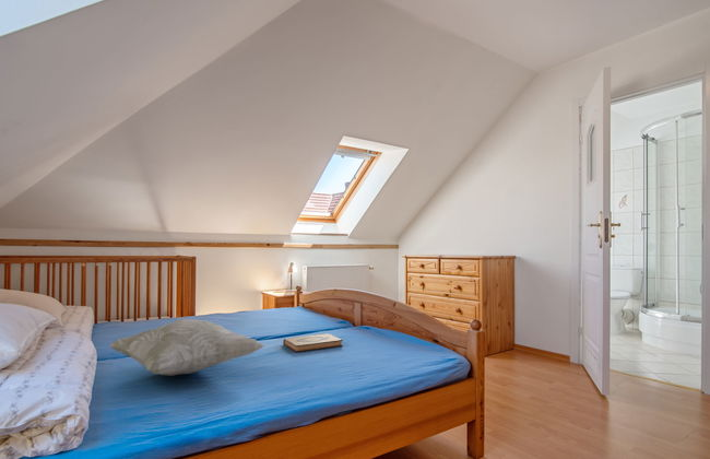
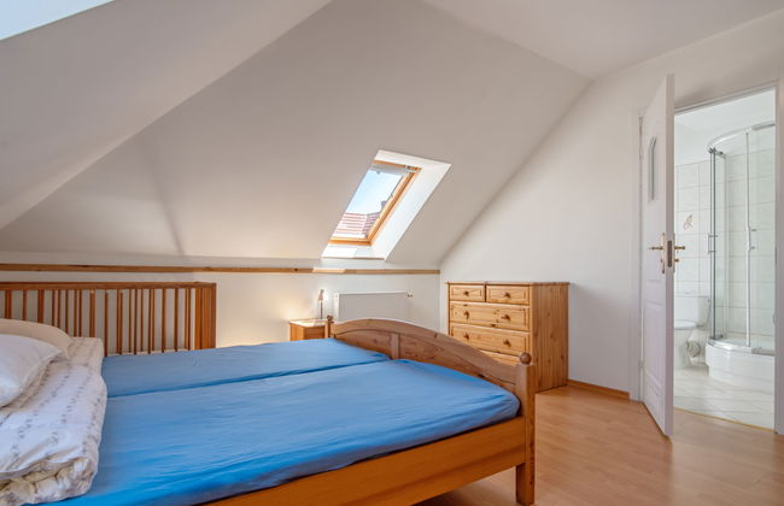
- hardback book [283,332,344,353]
- decorative pillow [108,317,267,377]
